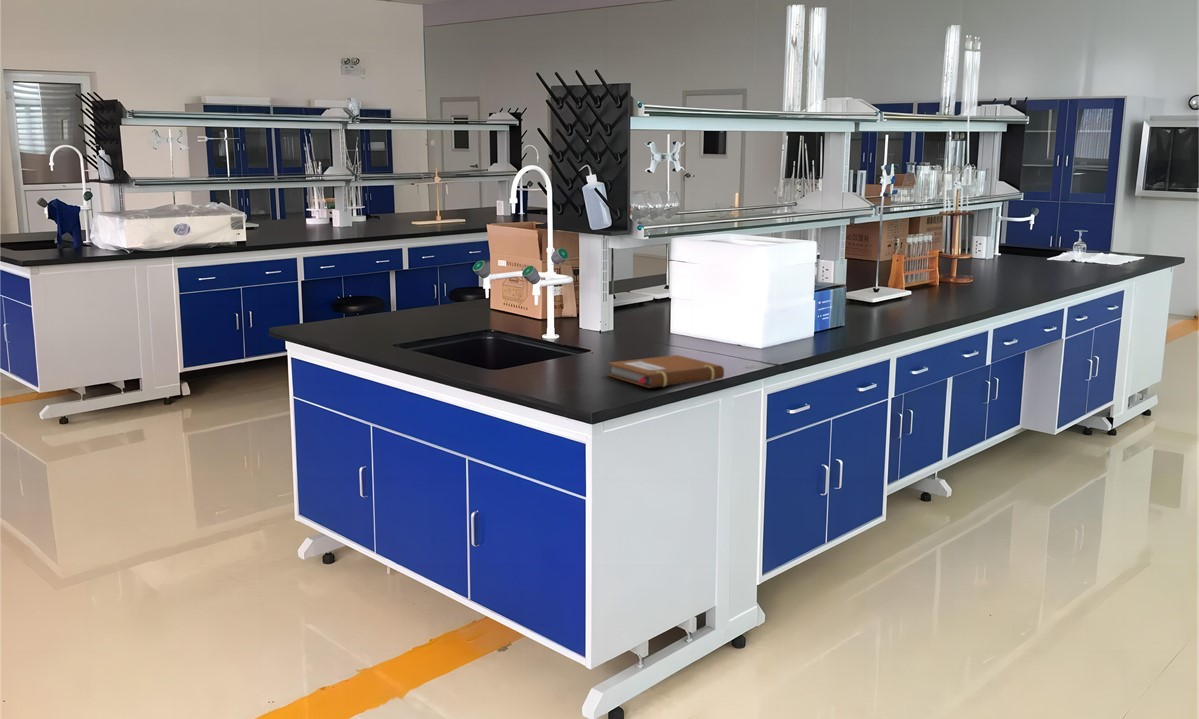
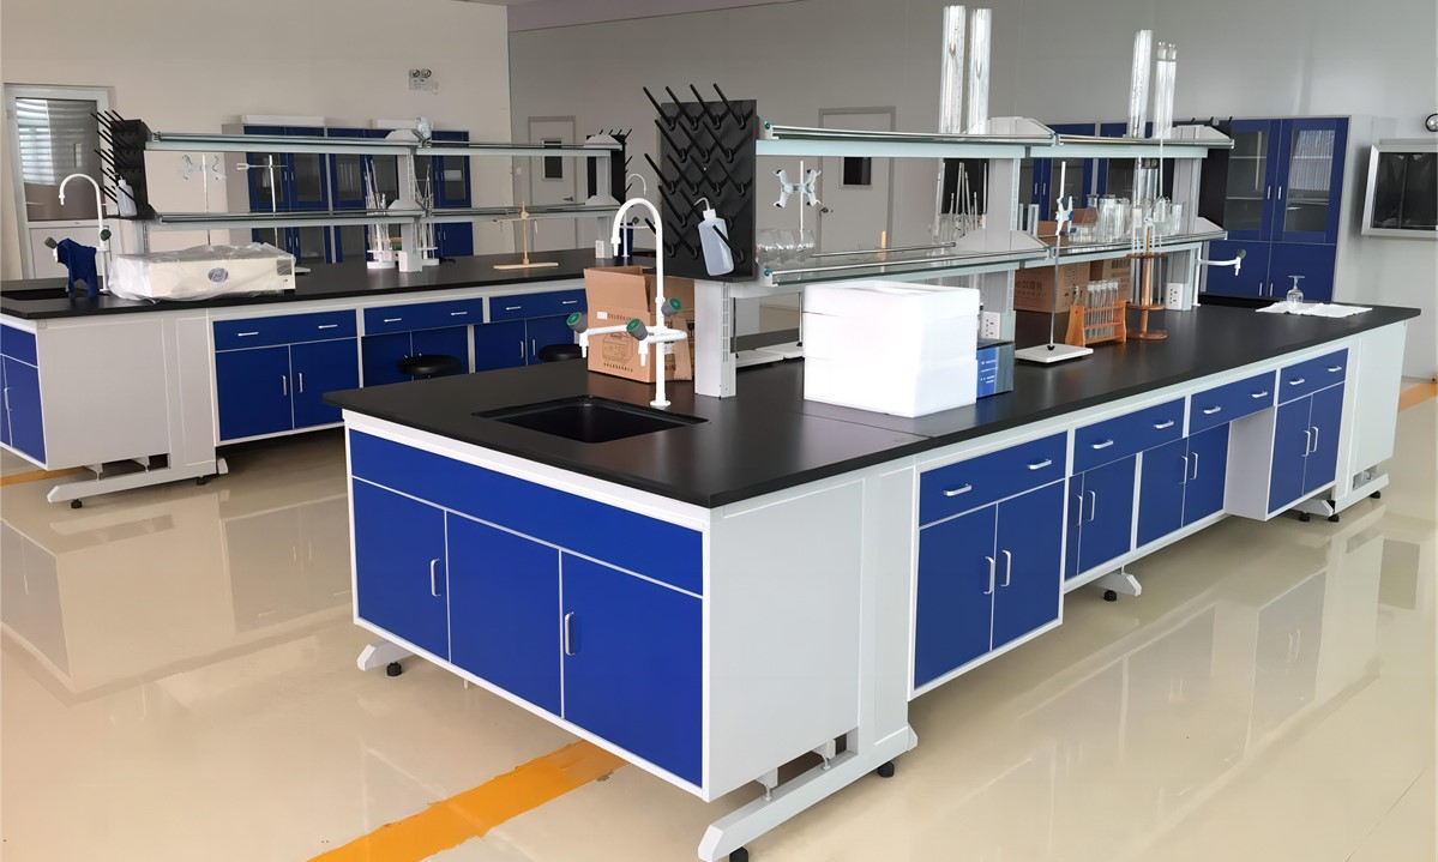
- notebook [606,354,725,389]
